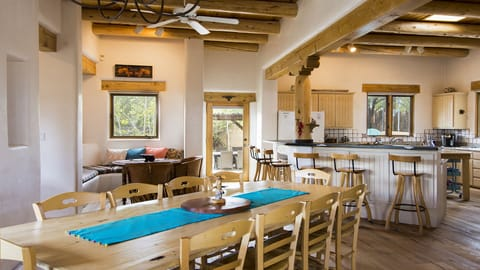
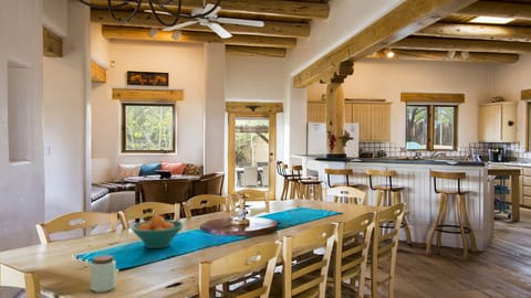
+ fruit bowl [129,214,186,249]
+ peanut butter [90,254,117,294]
